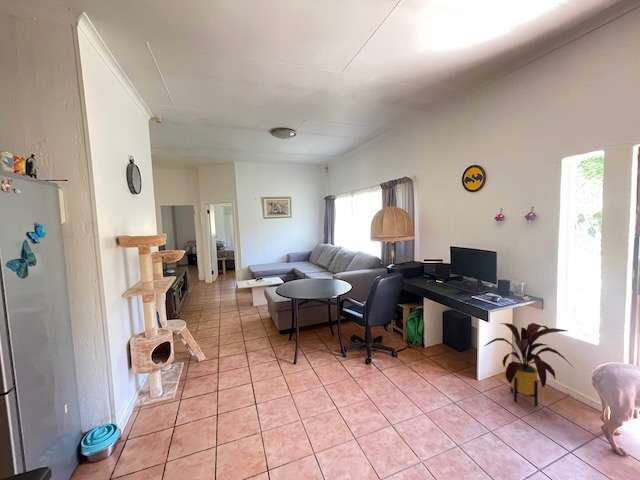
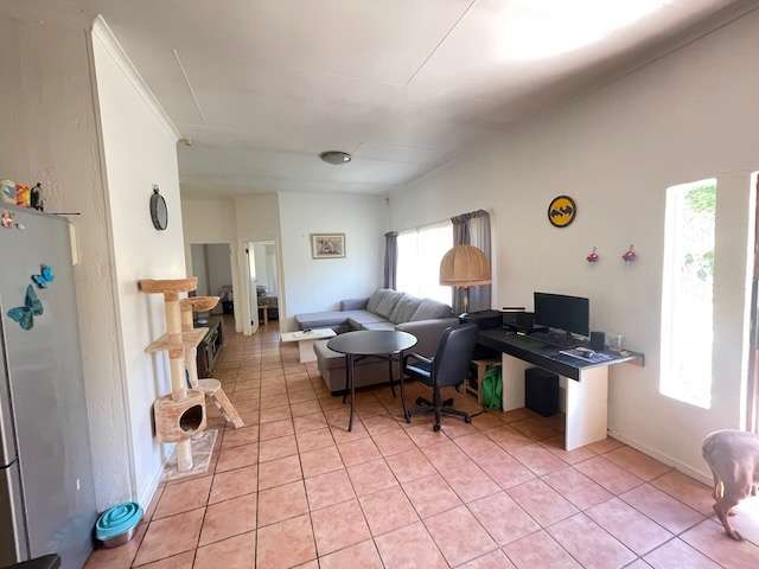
- house plant [483,322,575,407]
